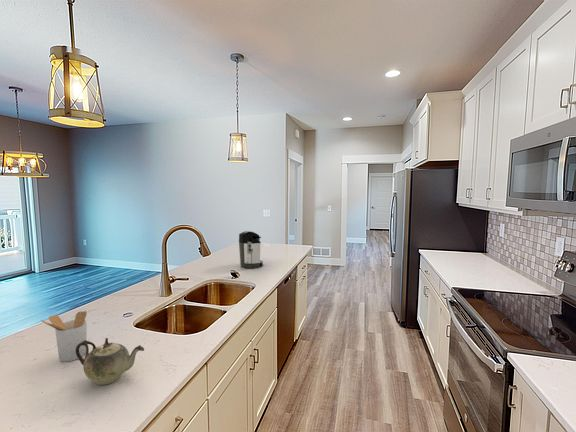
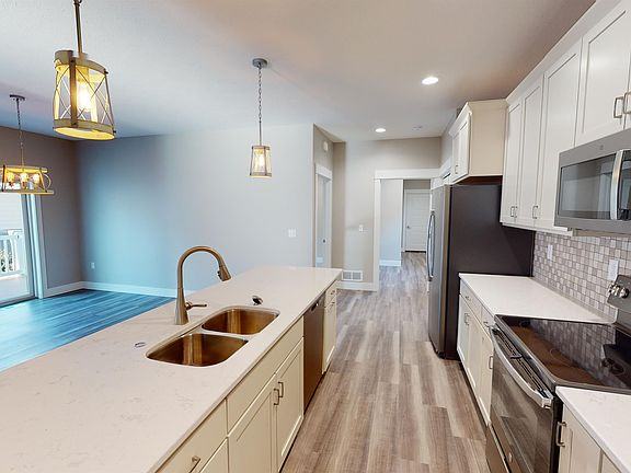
- teapot [76,337,145,386]
- coffee maker [238,230,264,269]
- utensil holder [40,310,88,363]
